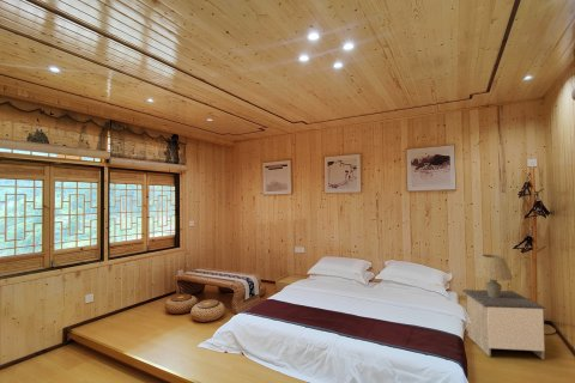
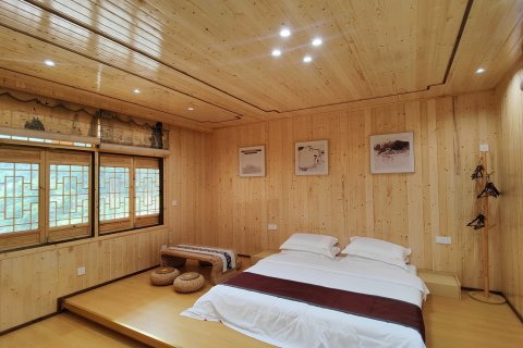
- table lamp [474,254,514,298]
- nightstand [461,288,546,360]
